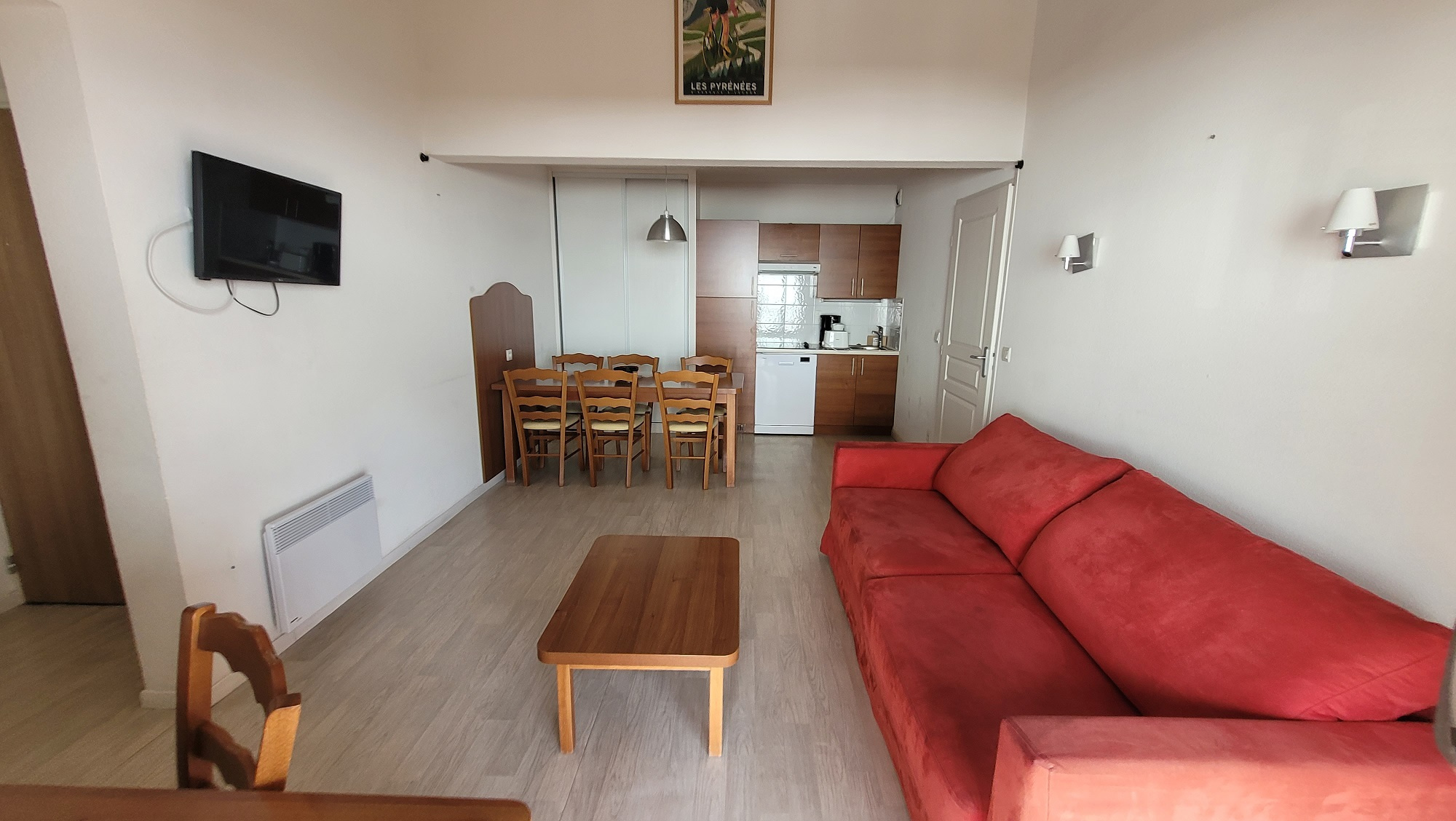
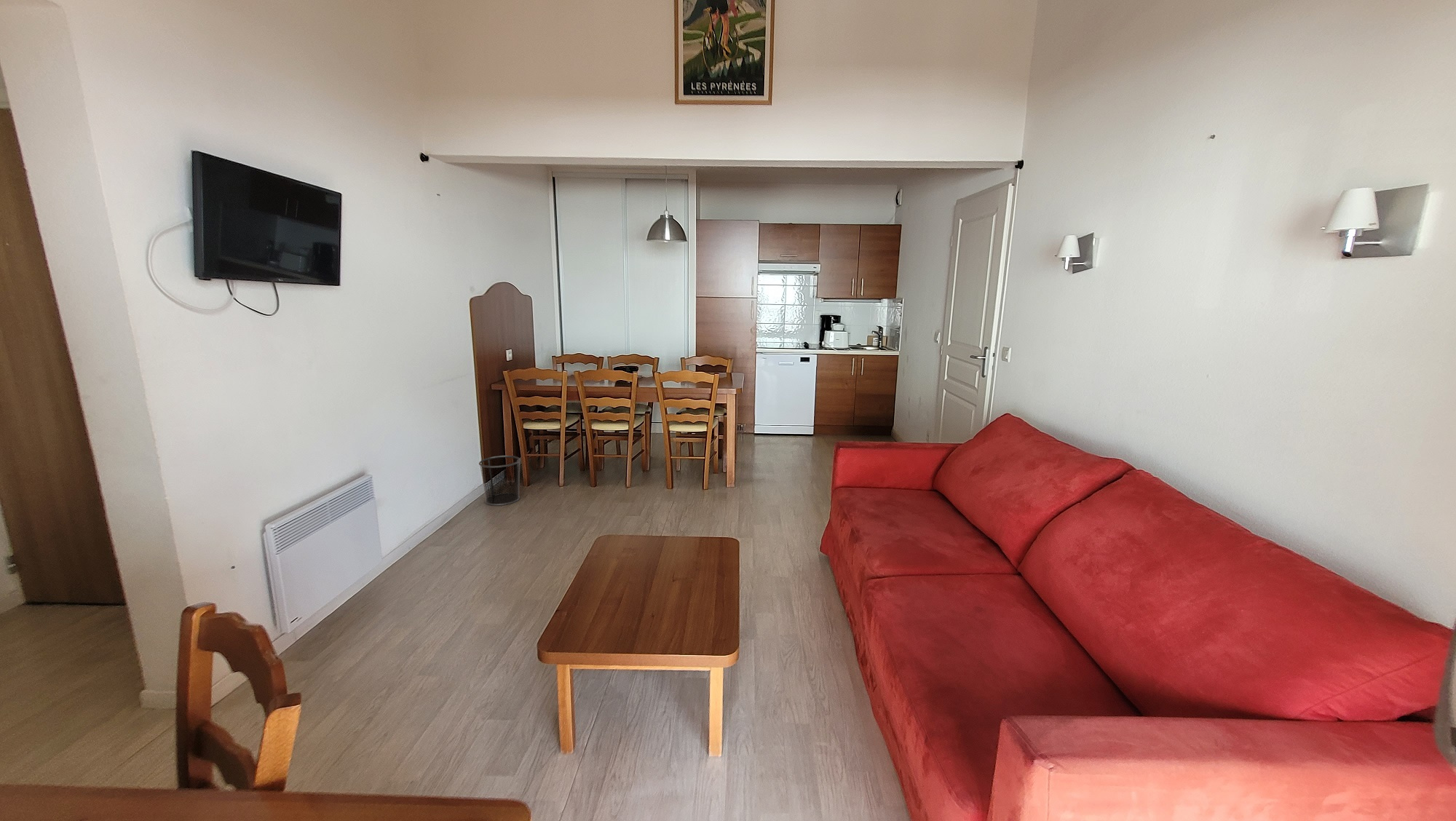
+ waste bin [478,455,521,507]
